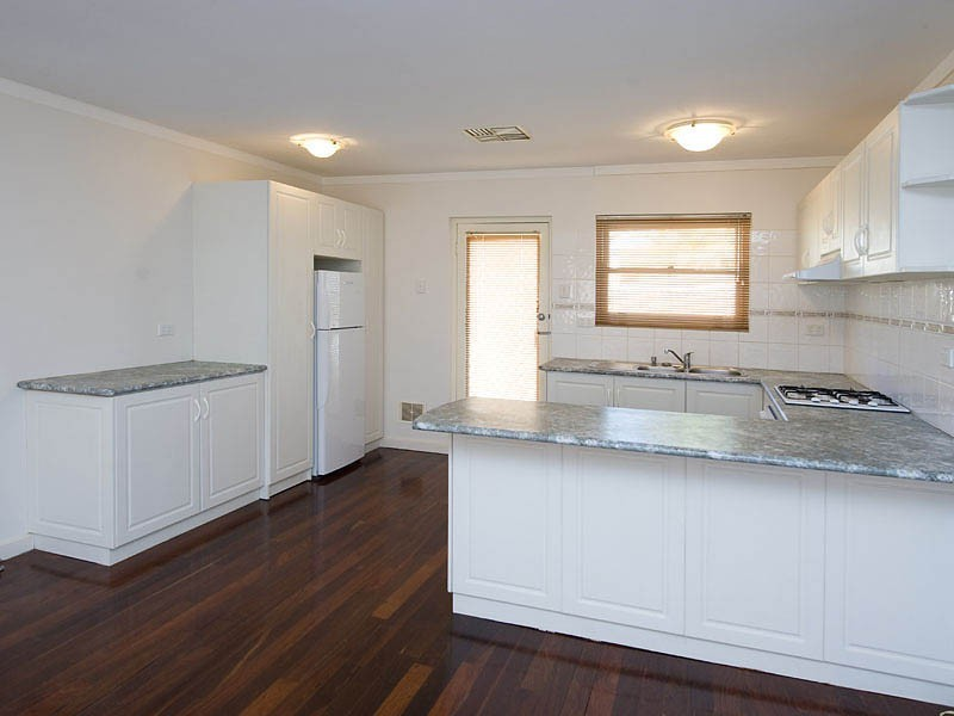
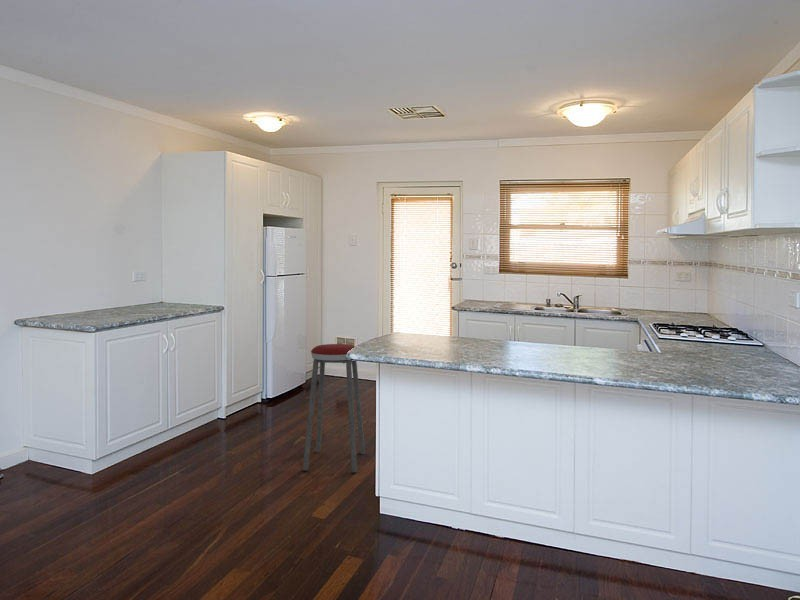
+ music stool [302,343,366,473]
